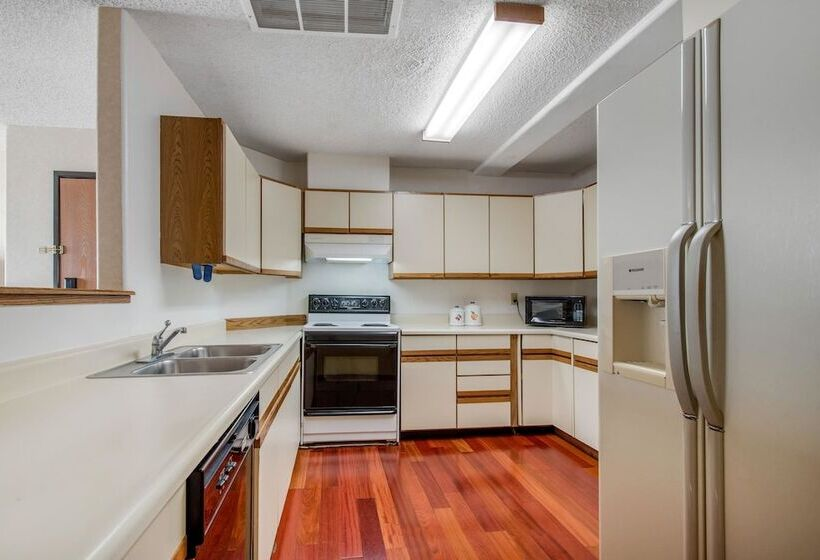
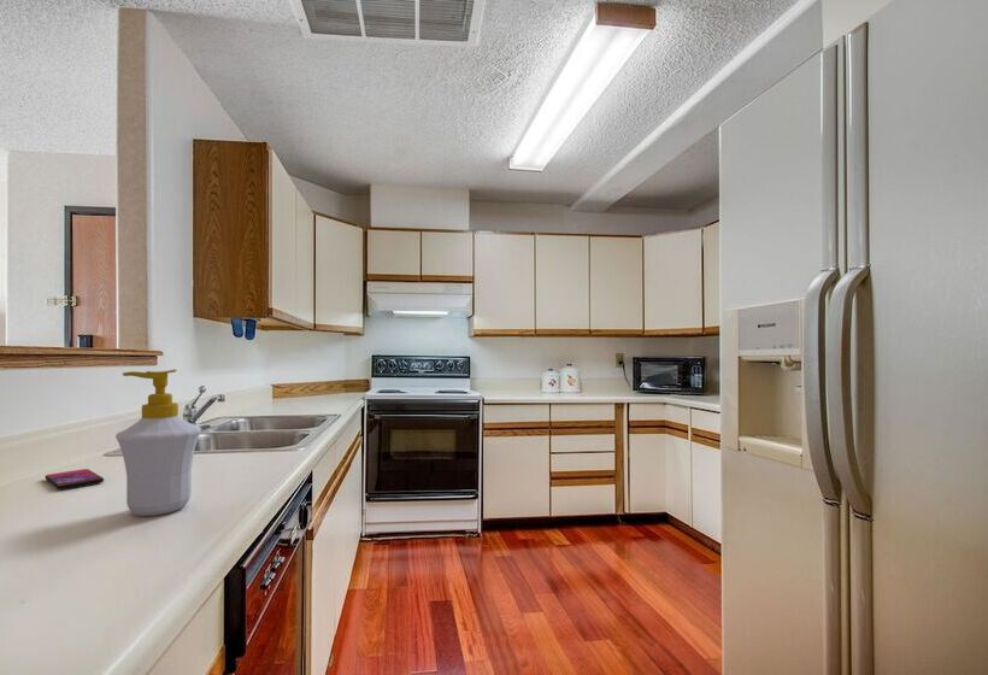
+ smartphone [45,468,105,491]
+ soap bottle [114,369,202,517]
